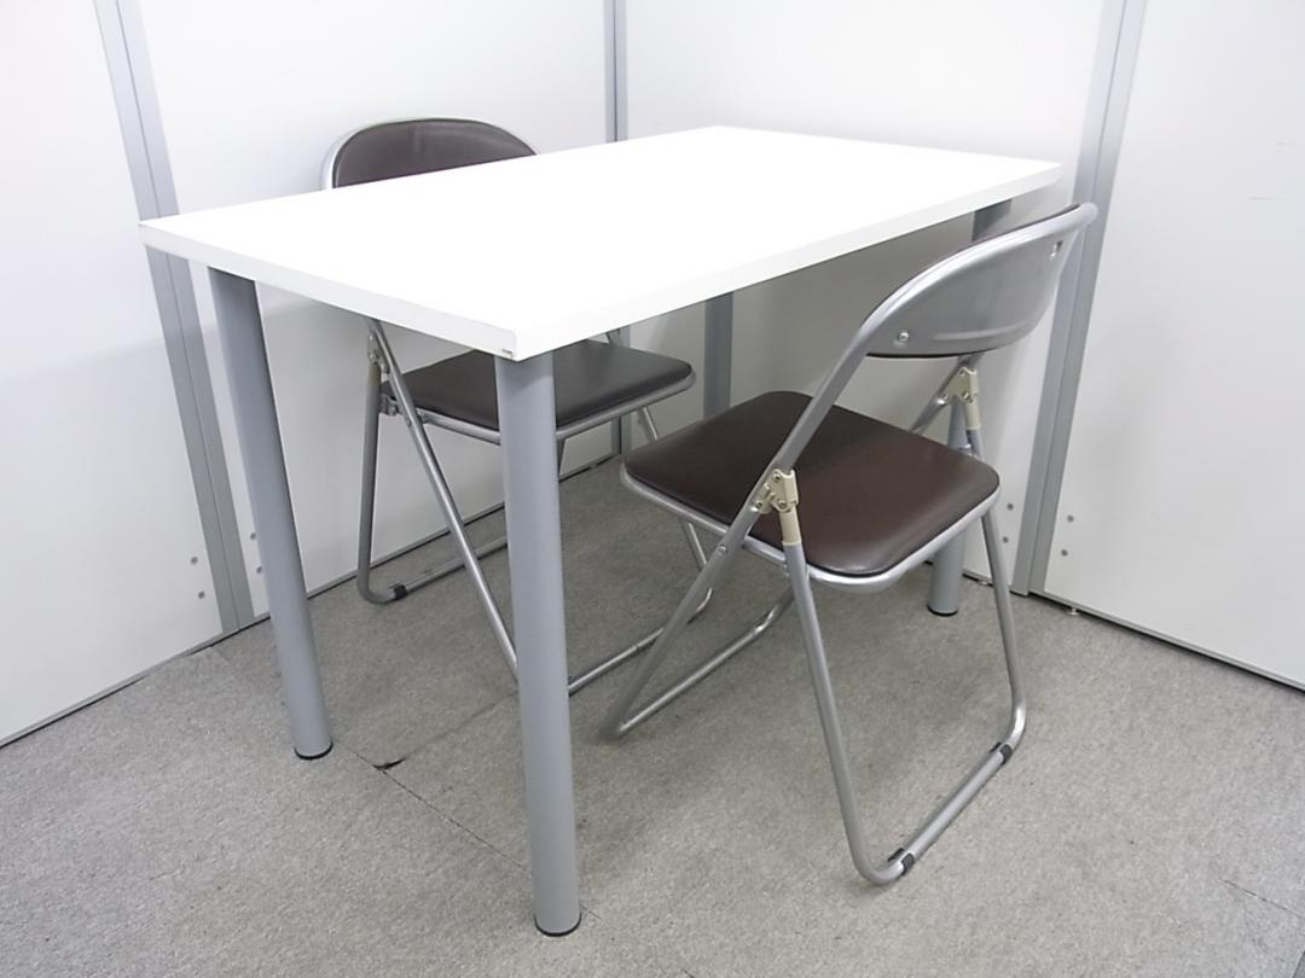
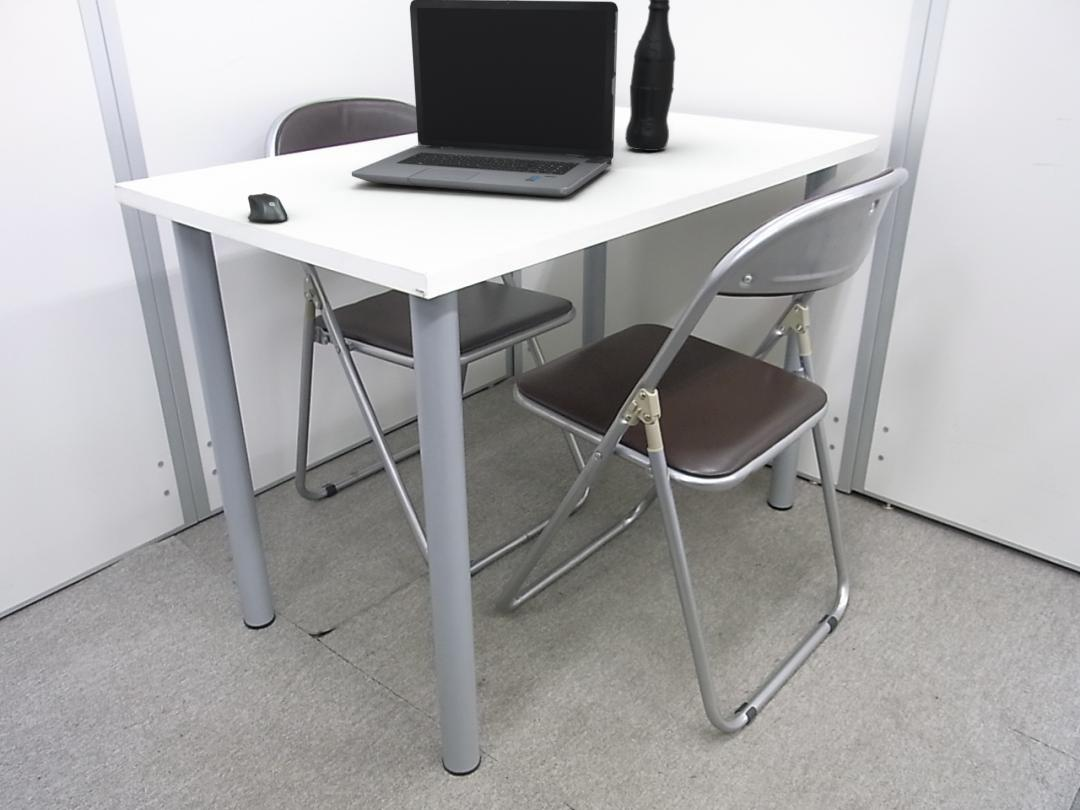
+ bottle [624,0,676,152]
+ laptop computer [351,0,619,198]
+ computer mouse [247,192,288,223]
